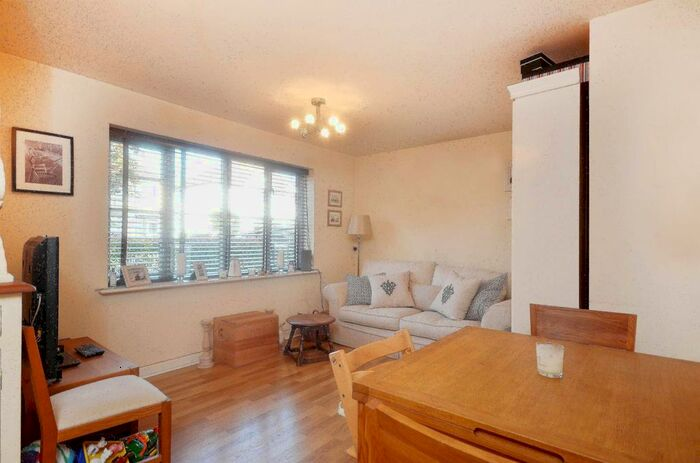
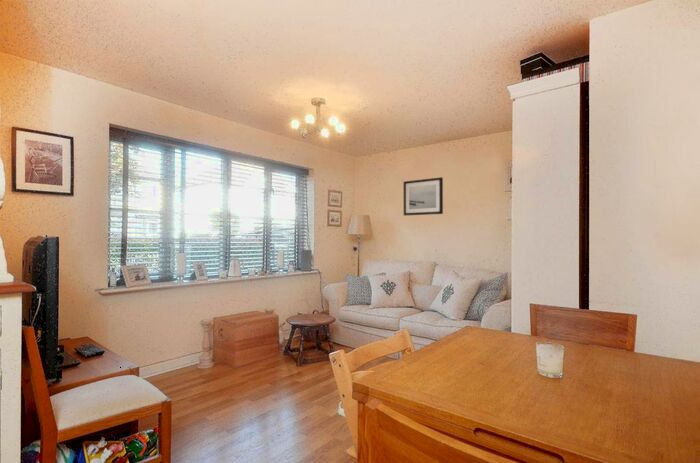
+ wall art [403,176,444,216]
